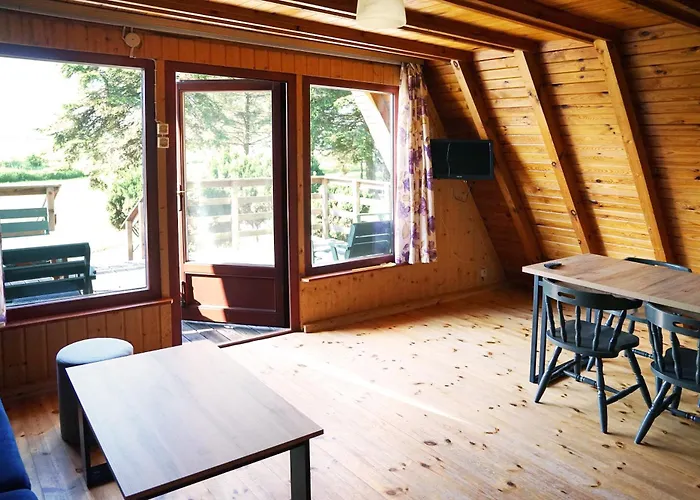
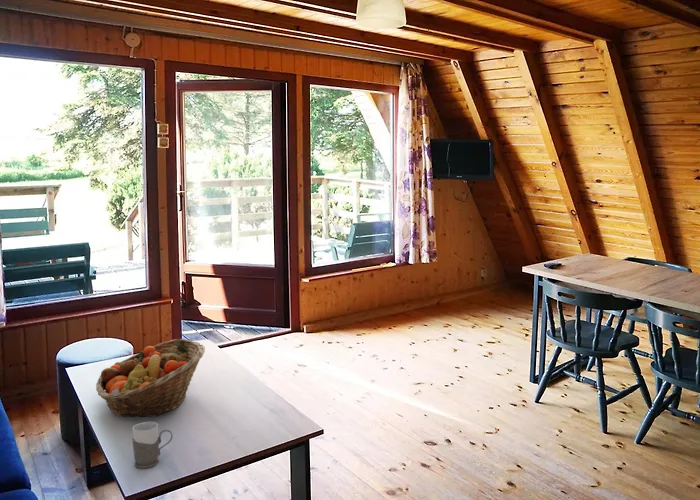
+ fruit basket [95,338,206,418]
+ mug [131,421,173,469]
